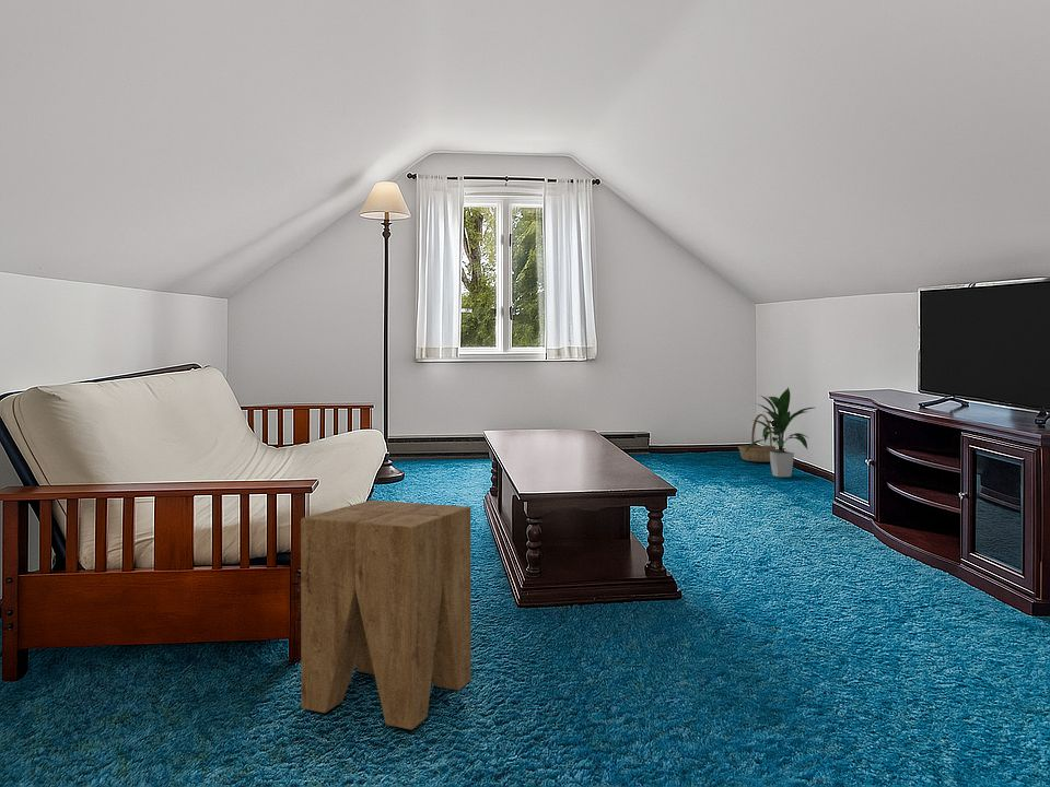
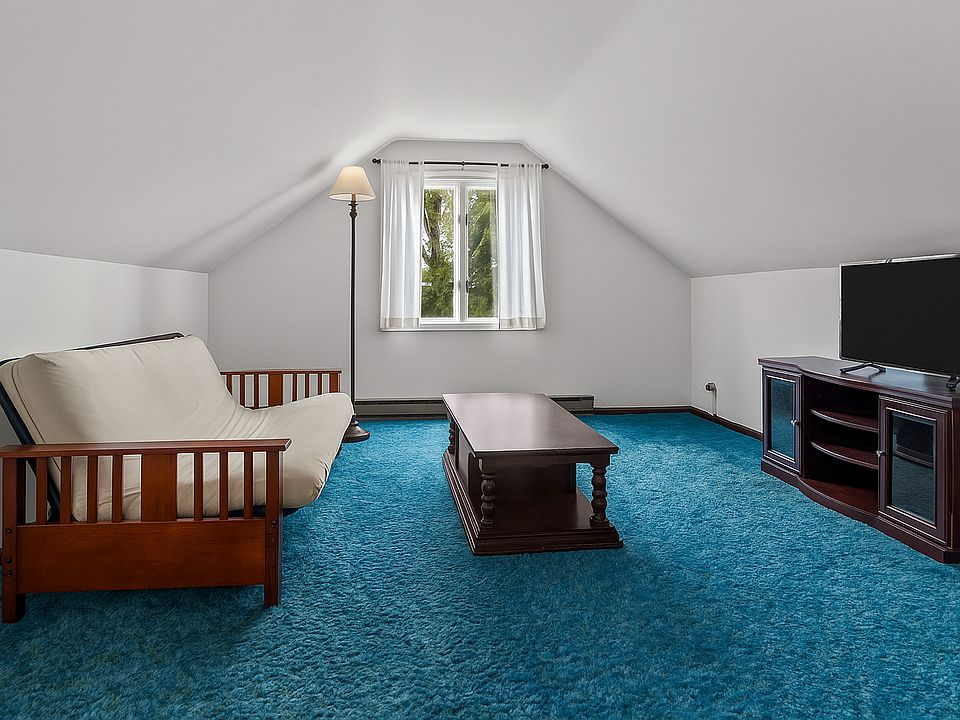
- basket [737,413,786,463]
- side table [300,500,472,731]
- indoor plant [743,386,815,478]
